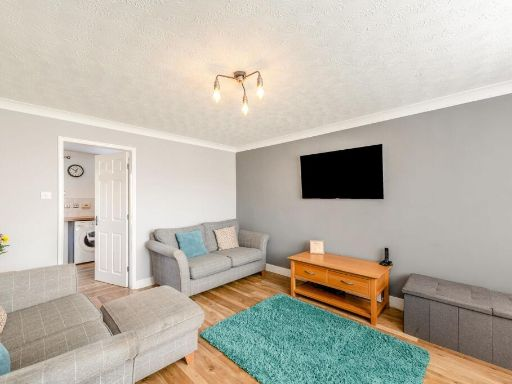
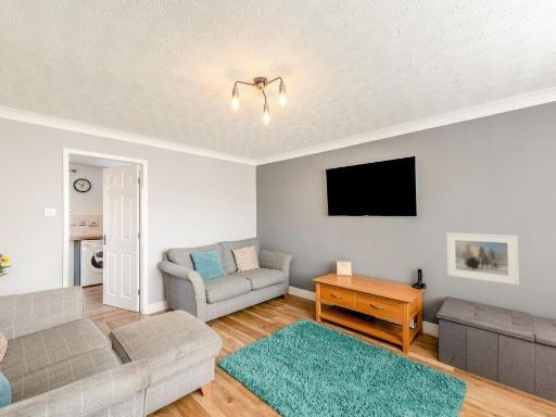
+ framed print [445,231,520,287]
